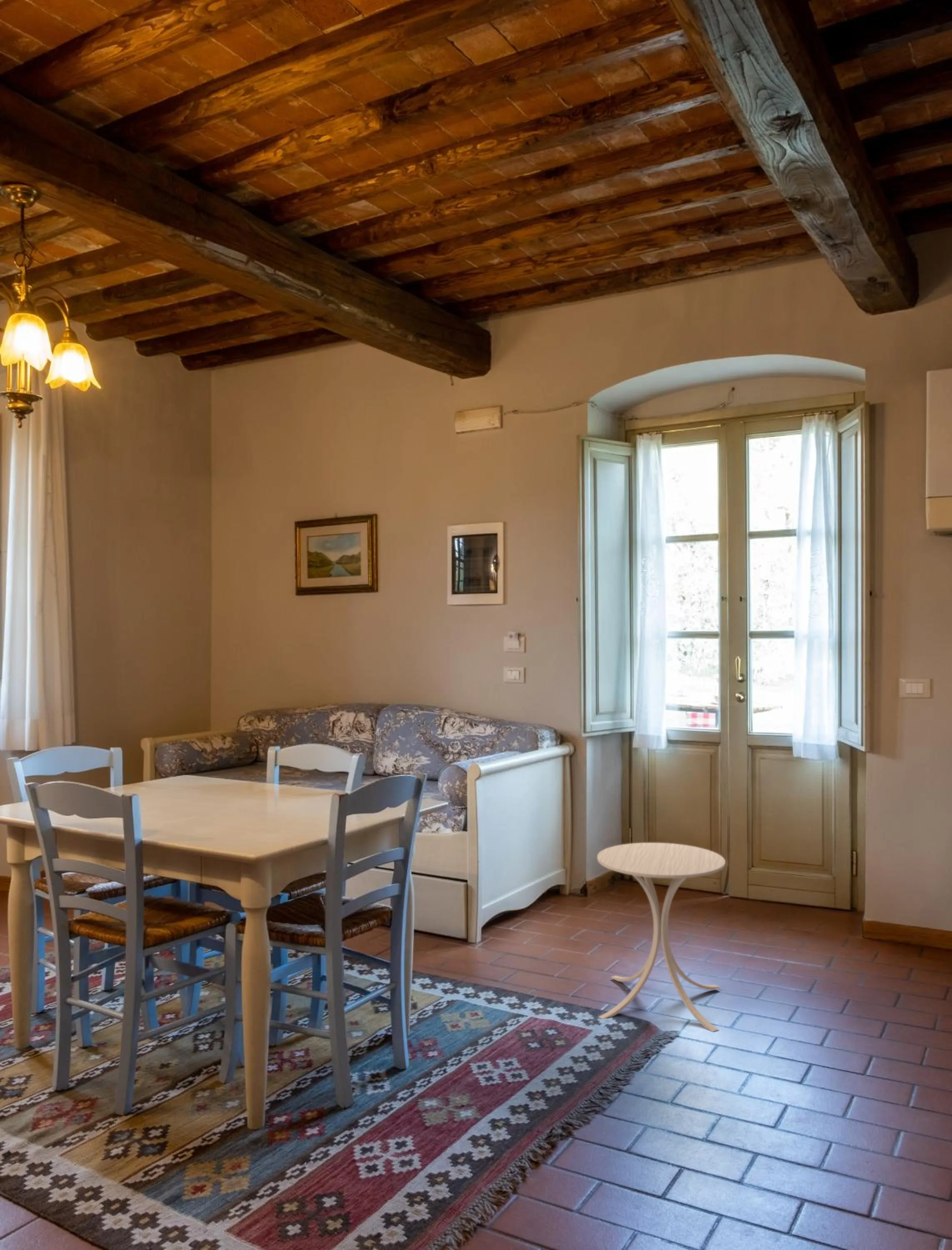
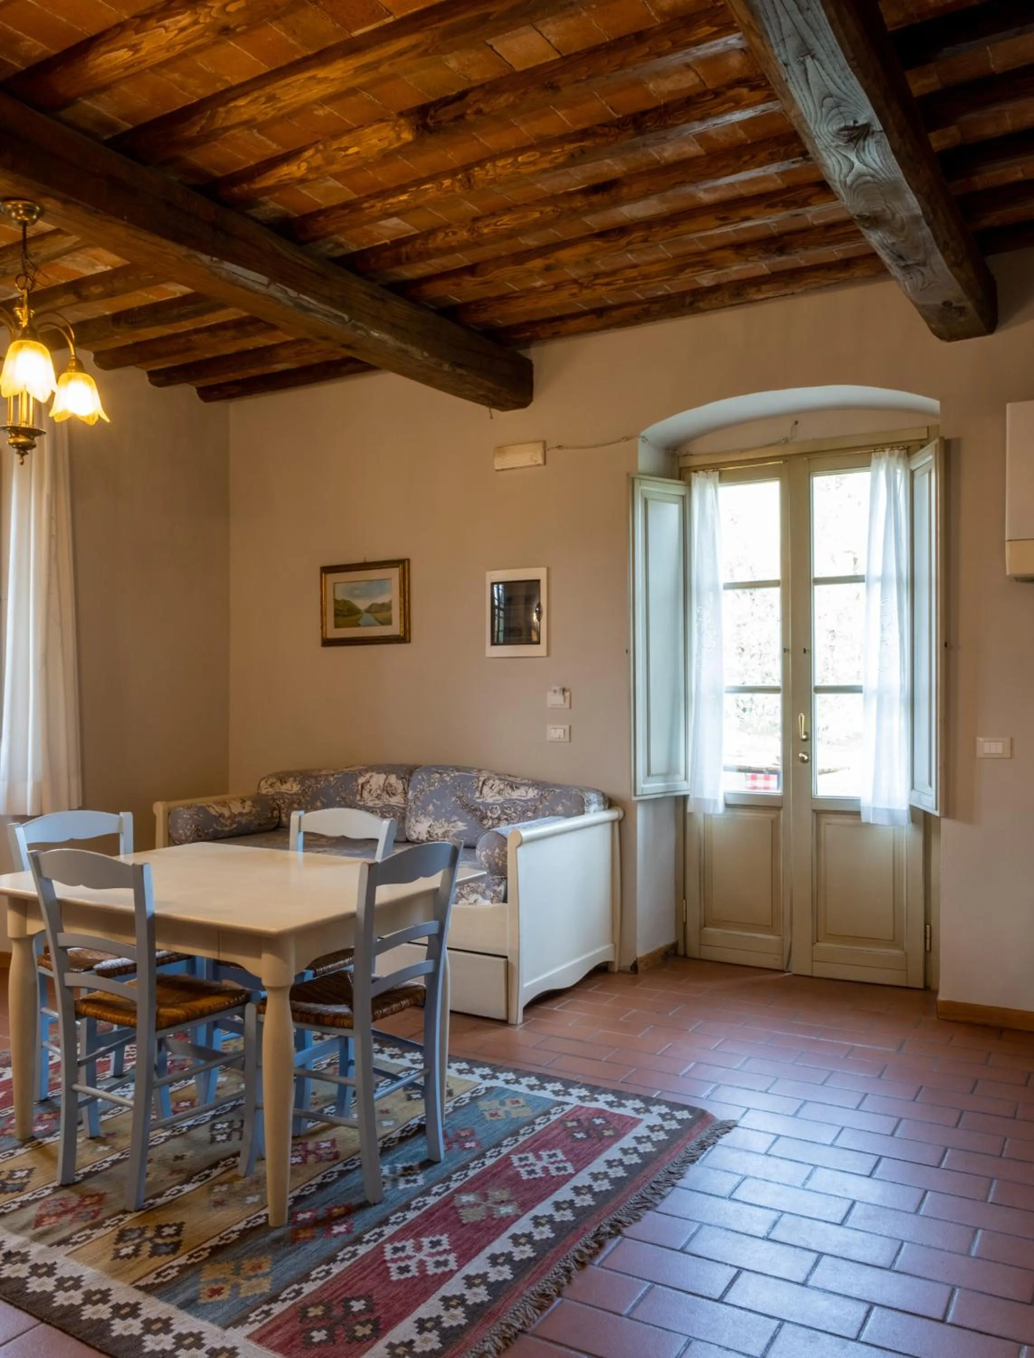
- side table [597,842,726,1032]
